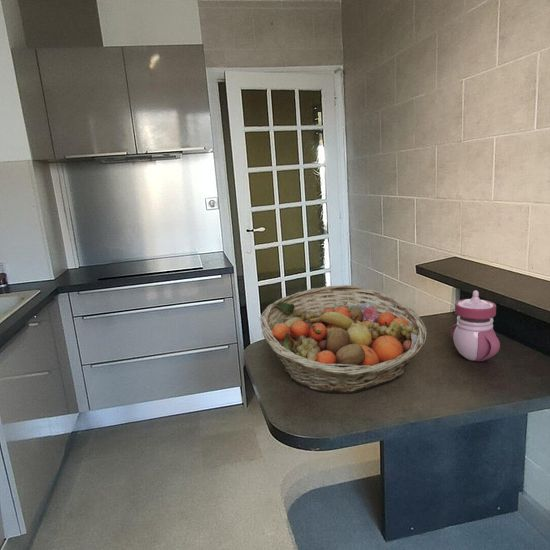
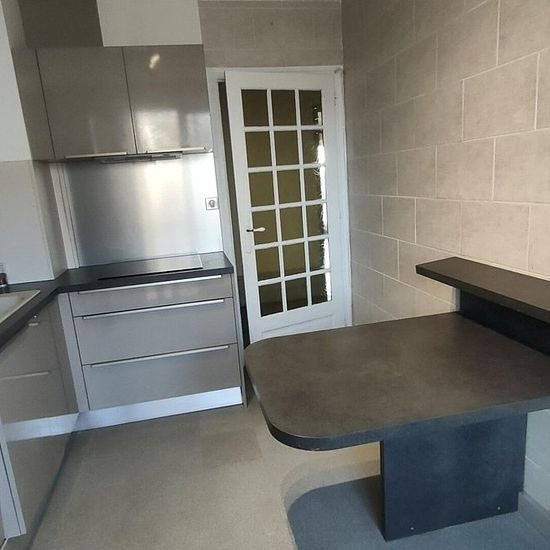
- sippy cup [450,289,501,362]
- fruit basket [259,284,428,395]
